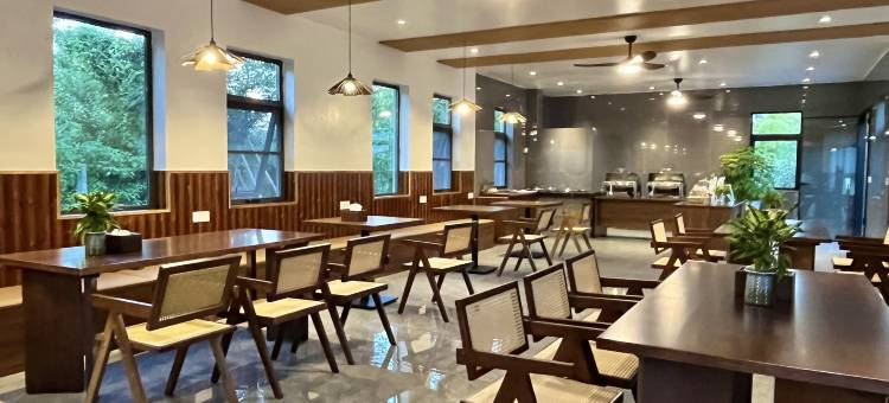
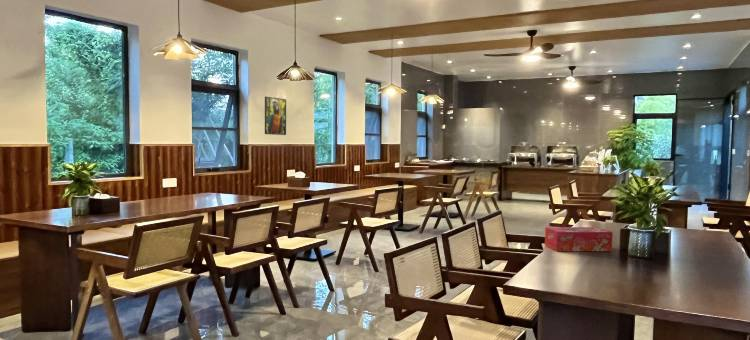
+ tissue box [544,226,614,252]
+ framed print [264,96,287,136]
